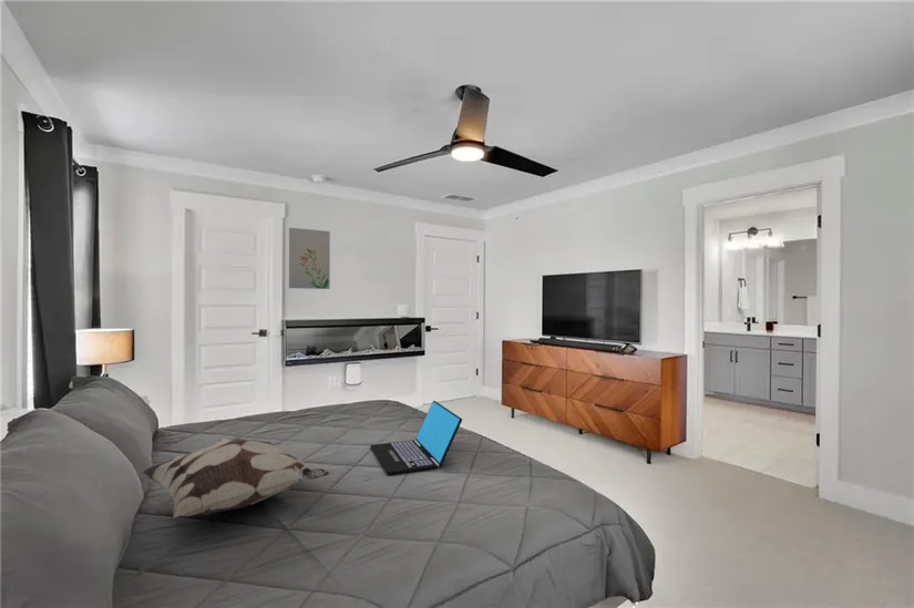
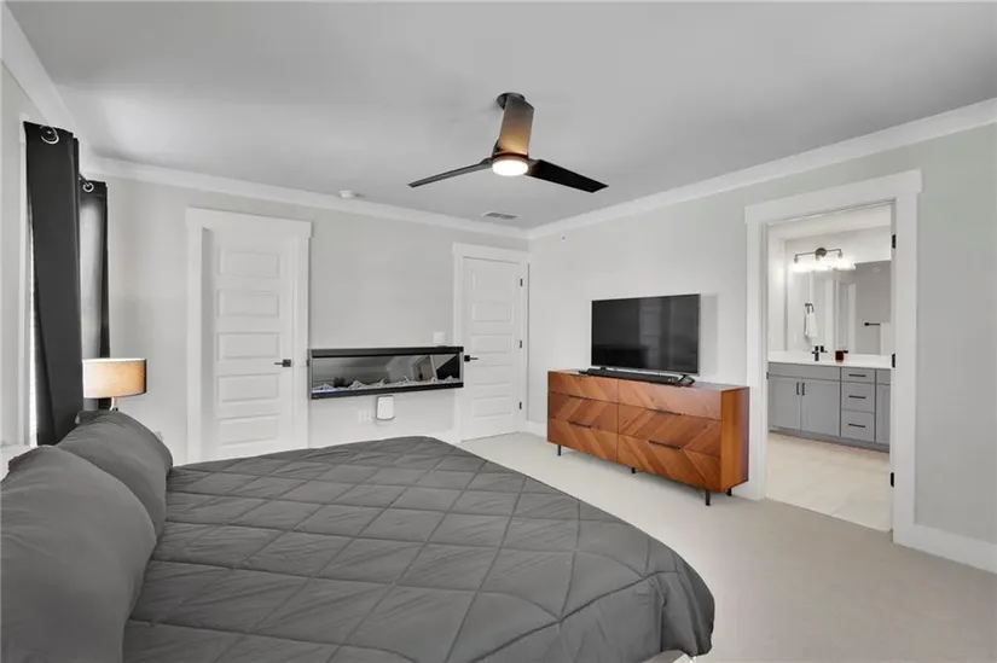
- laptop [369,400,463,476]
- decorative pillow [141,437,330,518]
- wall art [288,227,331,290]
